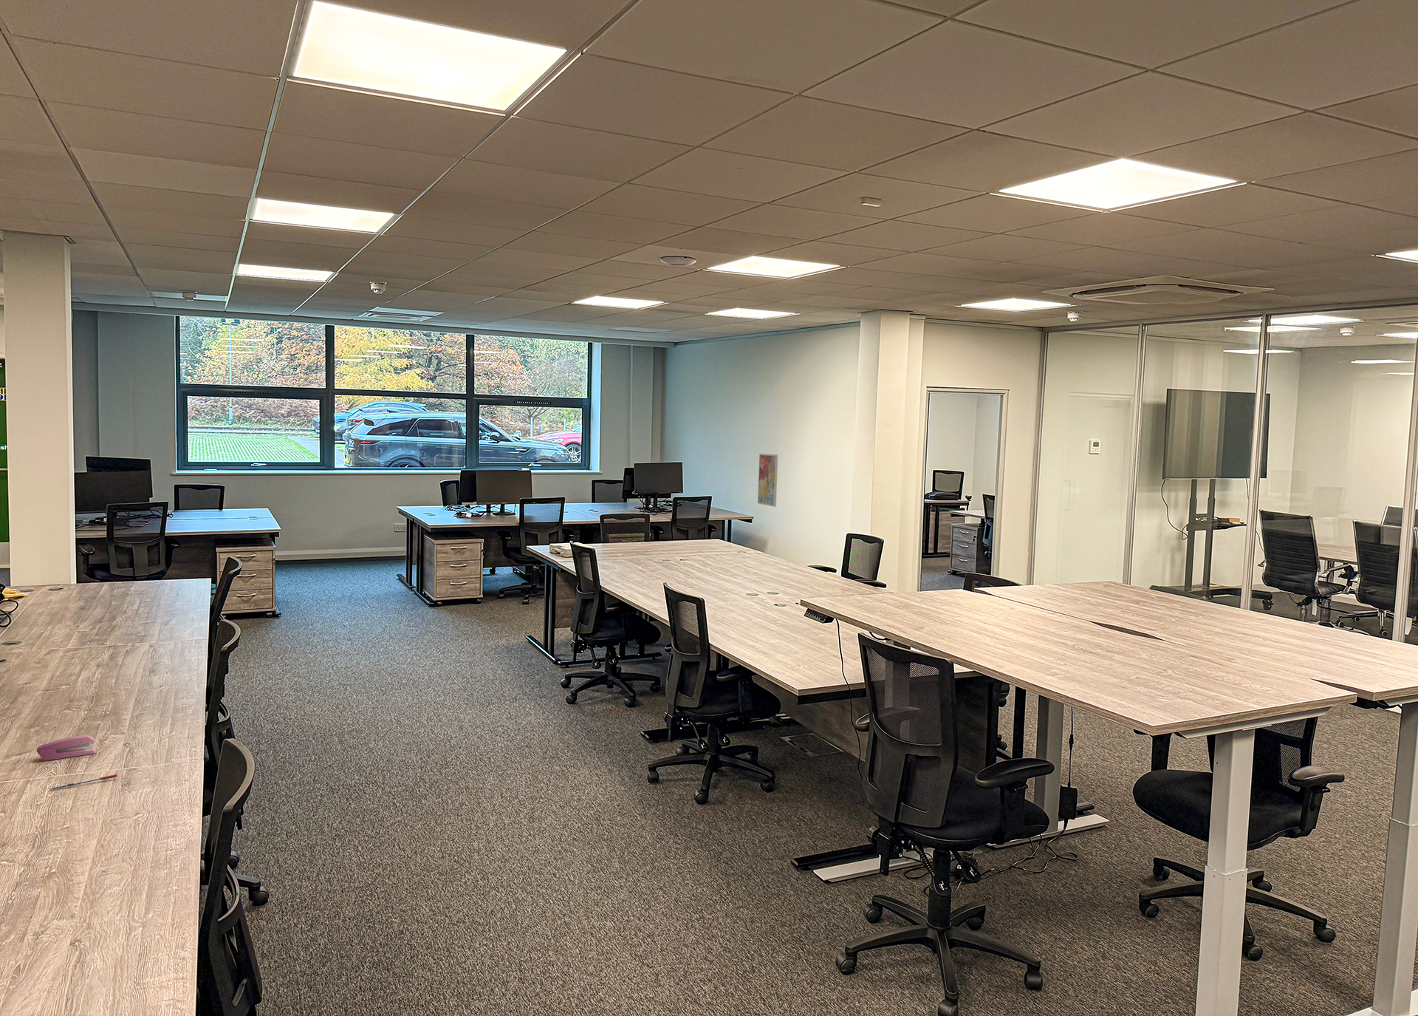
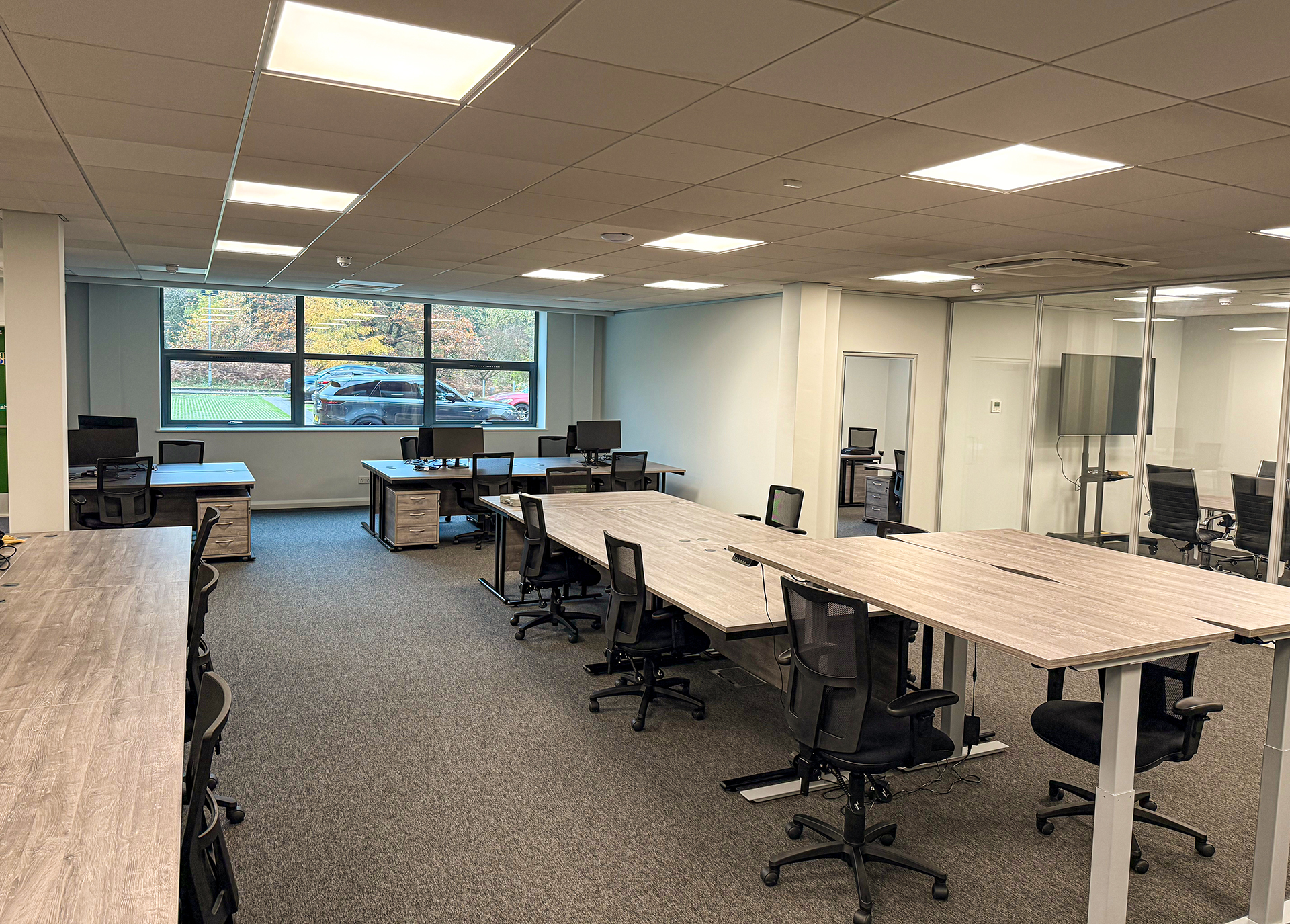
- wall art [757,453,778,508]
- stapler [36,735,96,762]
- pen [48,774,118,791]
